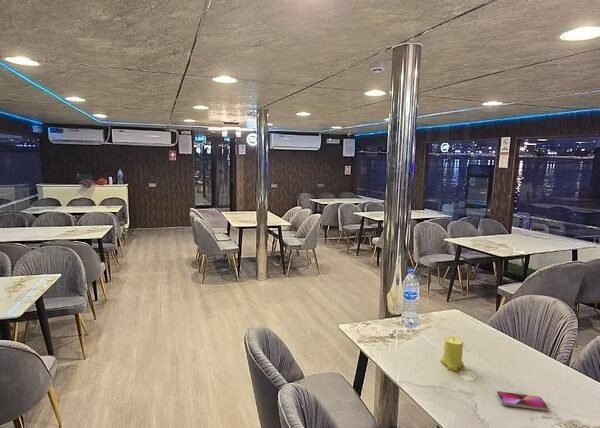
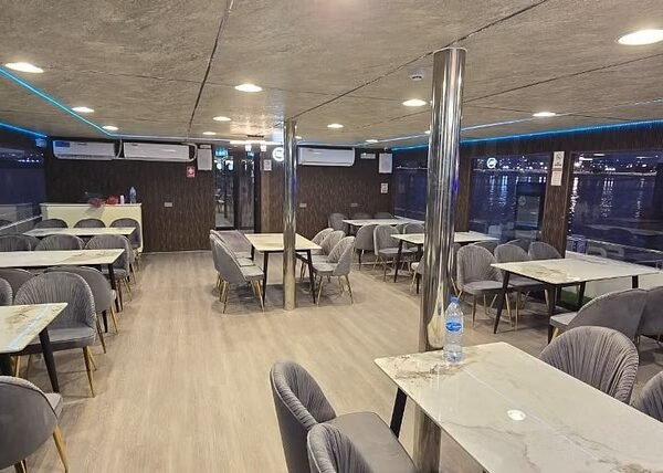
- smartphone [496,390,549,412]
- candle [439,335,465,372]
